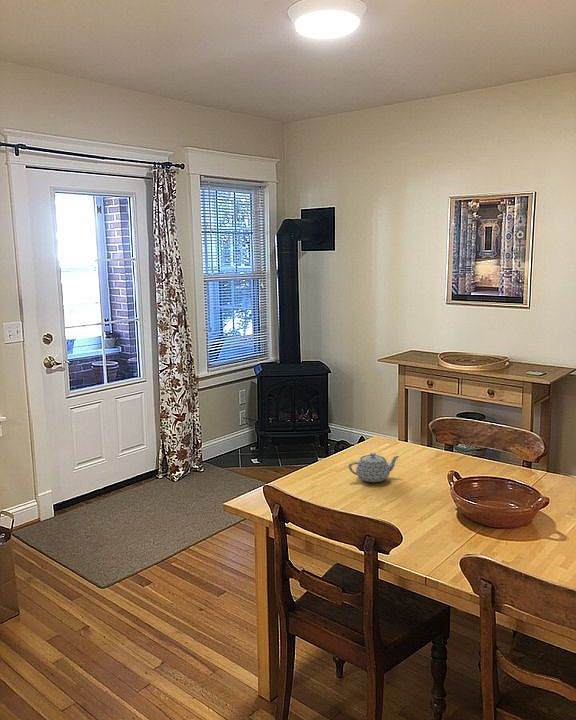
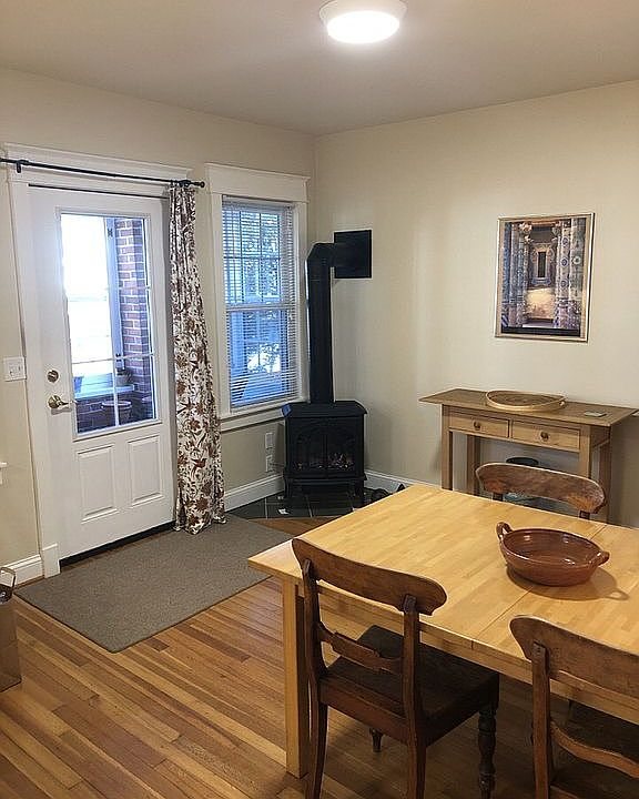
- teapot [348,452,401,483]
